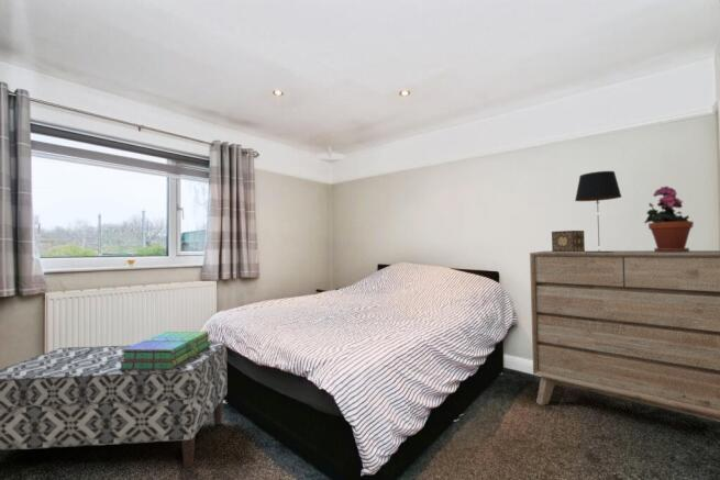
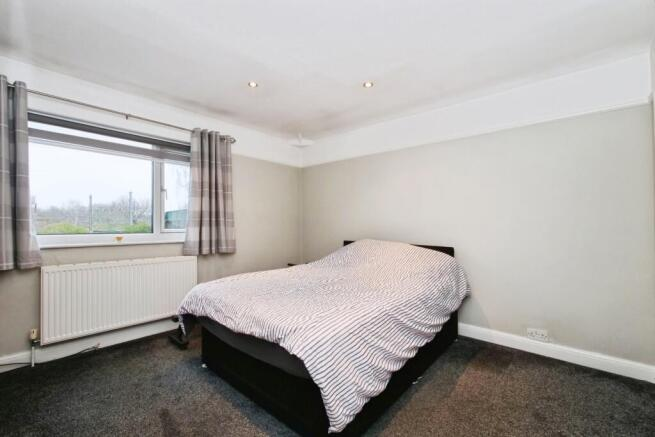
- table lamp [574,170,622,253]
- potted plant [643,185,695,252]
- decorative box [551,230,586,252]
- stack of books [119,331,212,369]
- dresser [529,249,720,423]
- bench [0,341,228,469]
